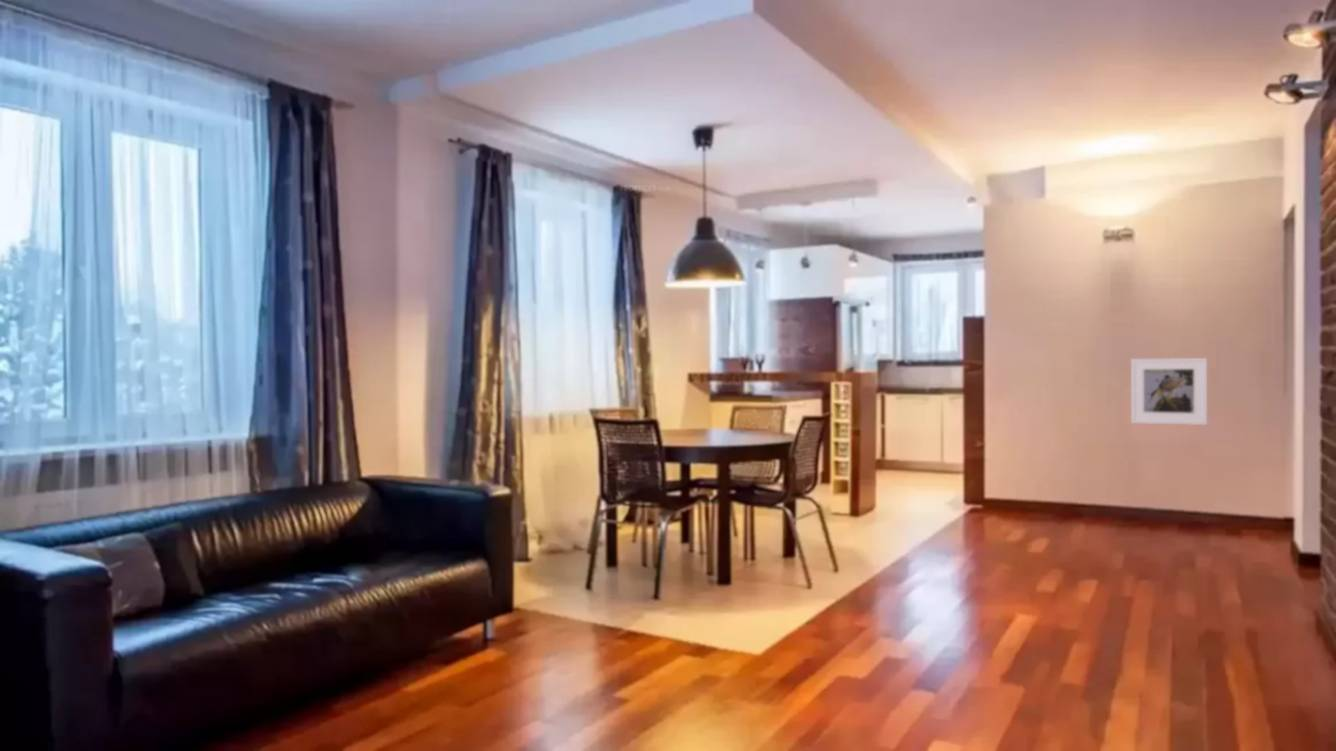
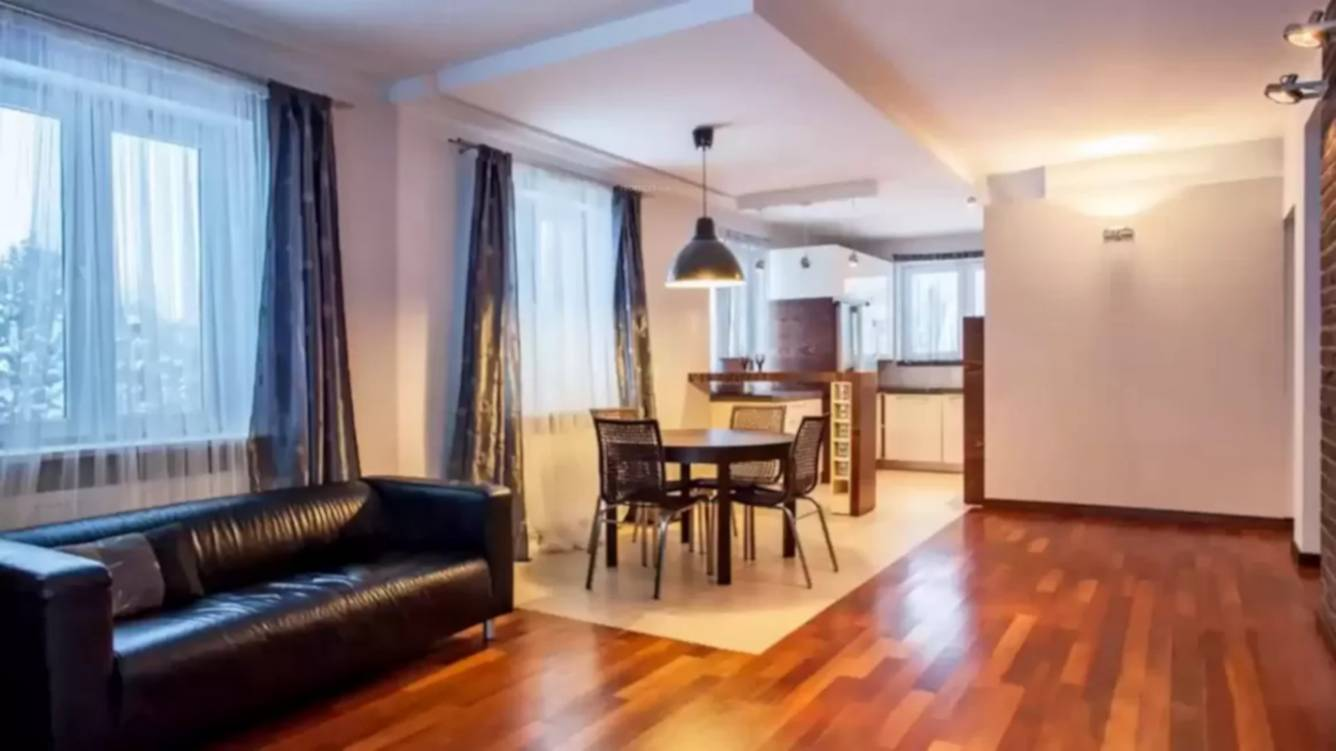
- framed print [1130,357,1208,426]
